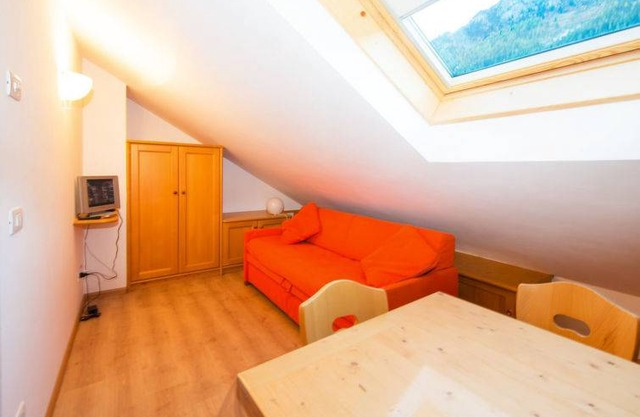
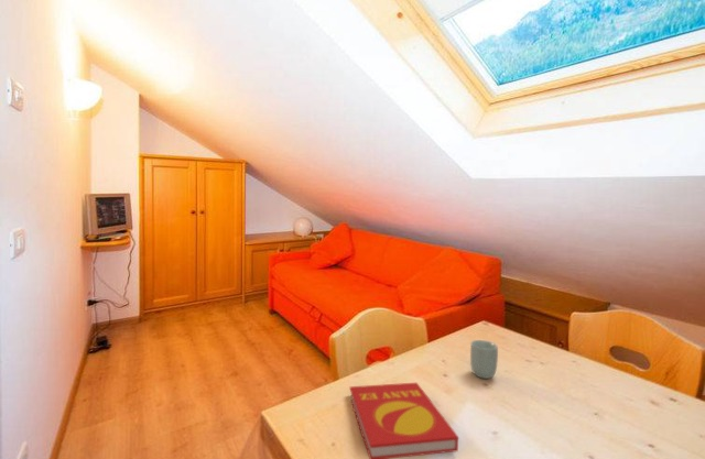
+ cup [469,339,499,380]
+ book [349,382,459,459]
